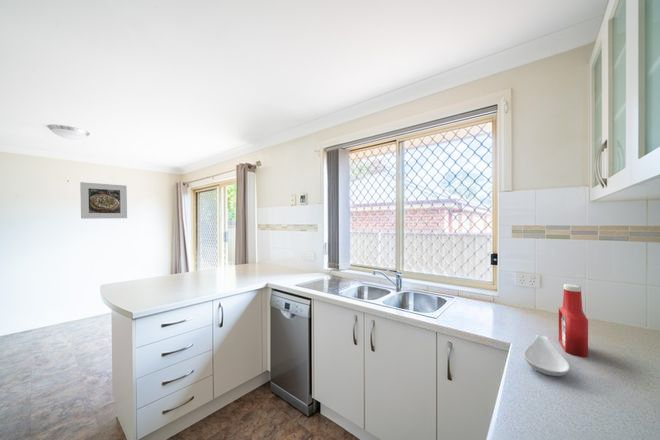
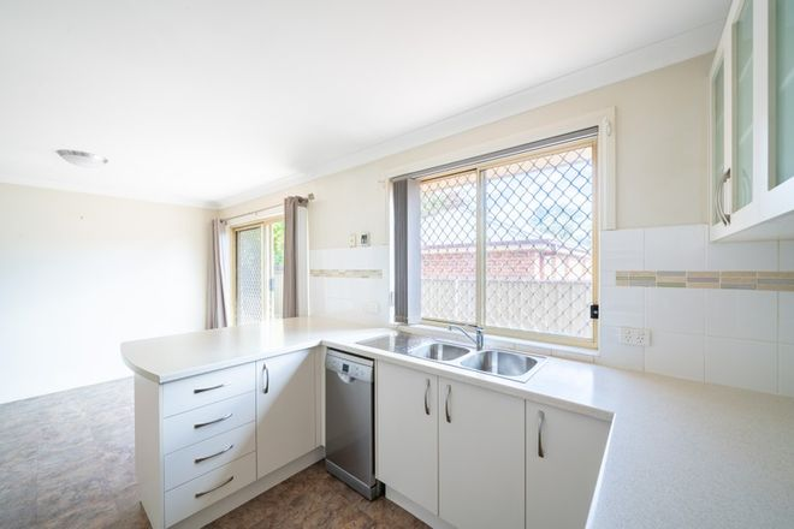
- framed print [79,181,128,220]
- spoon rest [523,334,571,377]
- soap bottle [558,283,589,358]
